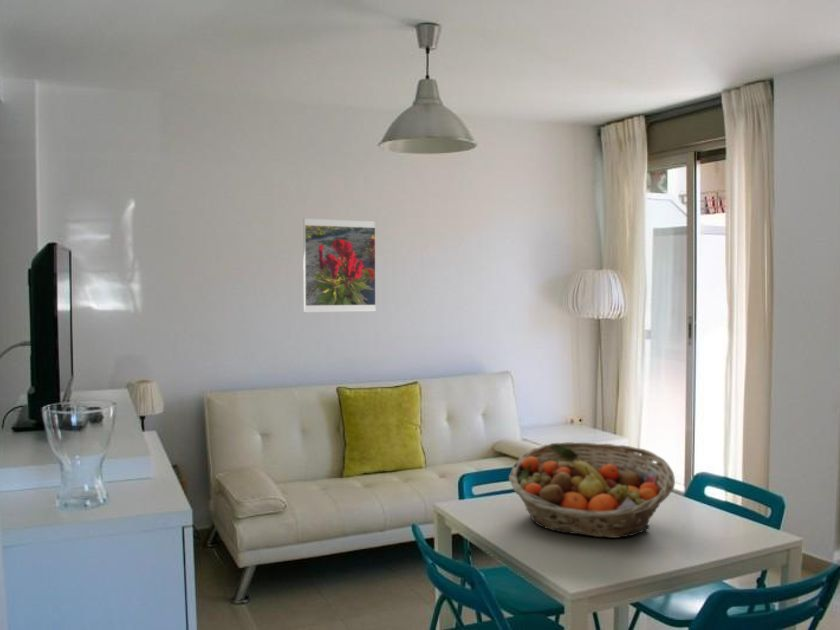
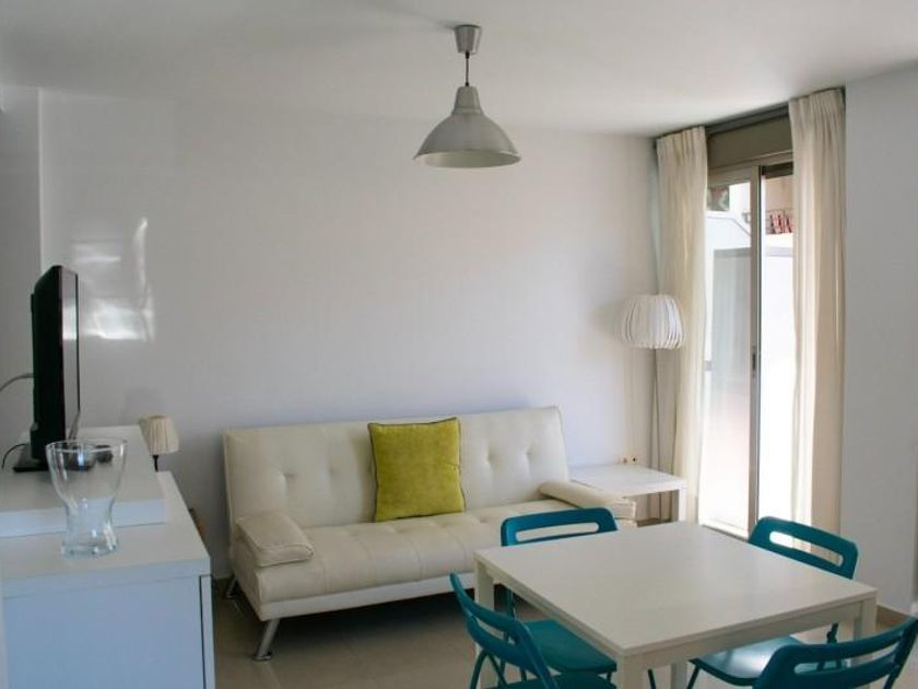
- fruit basket [508,441,676,539]
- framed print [302,217,377,313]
